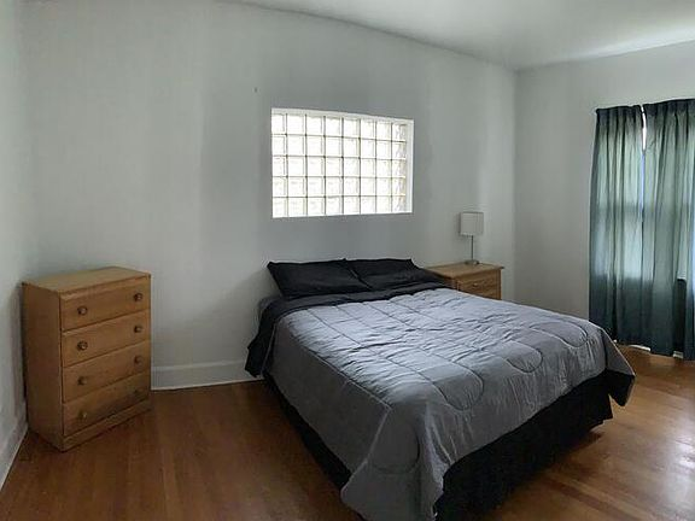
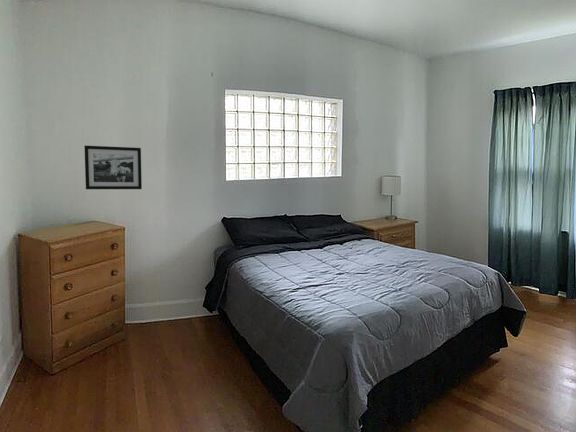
+ picture frame [83,145,143,190]
